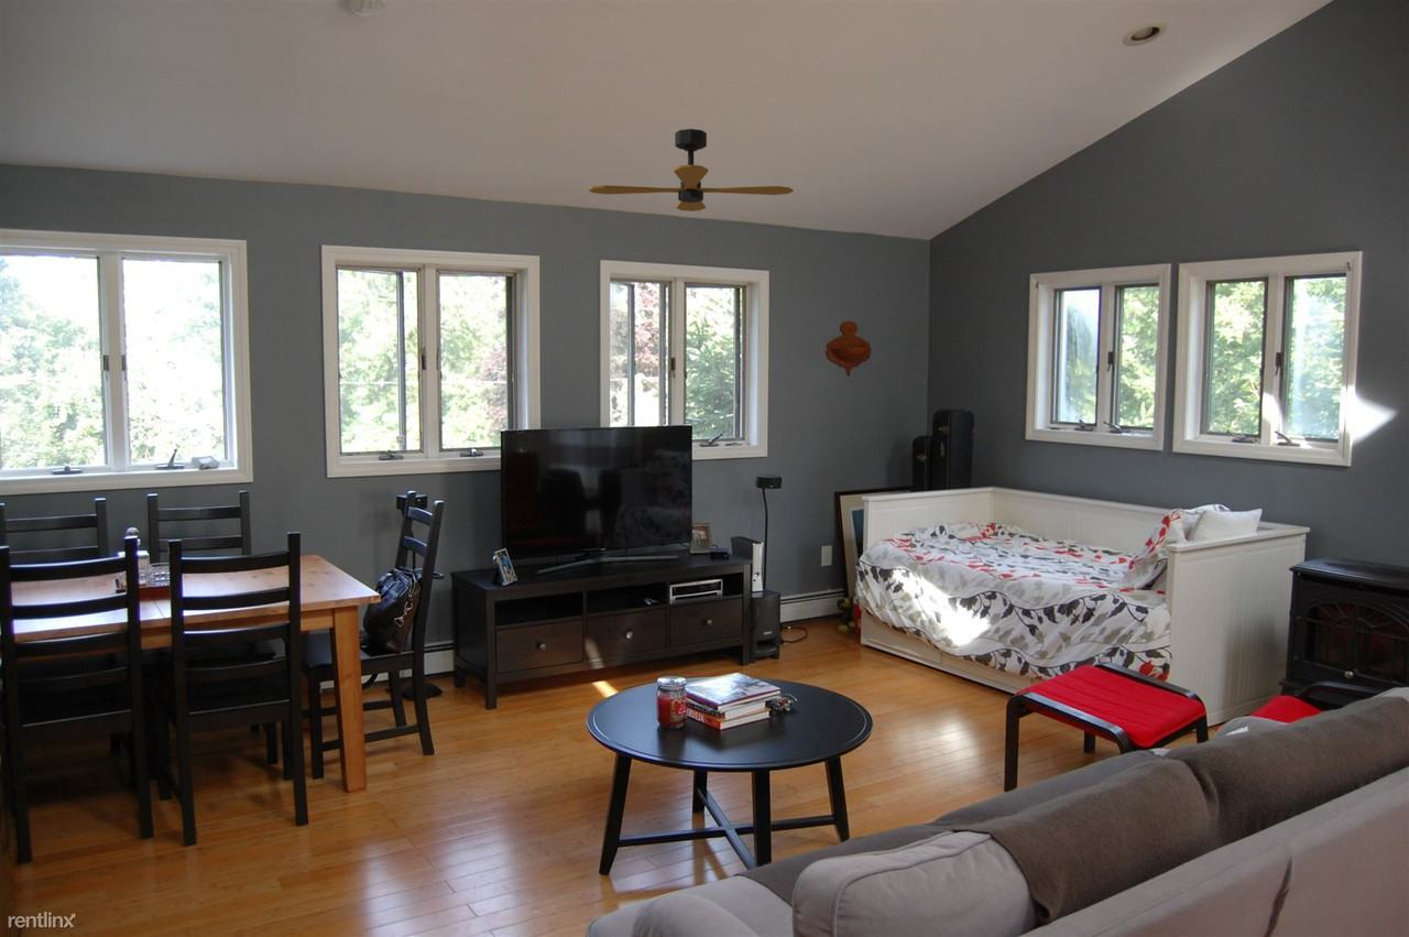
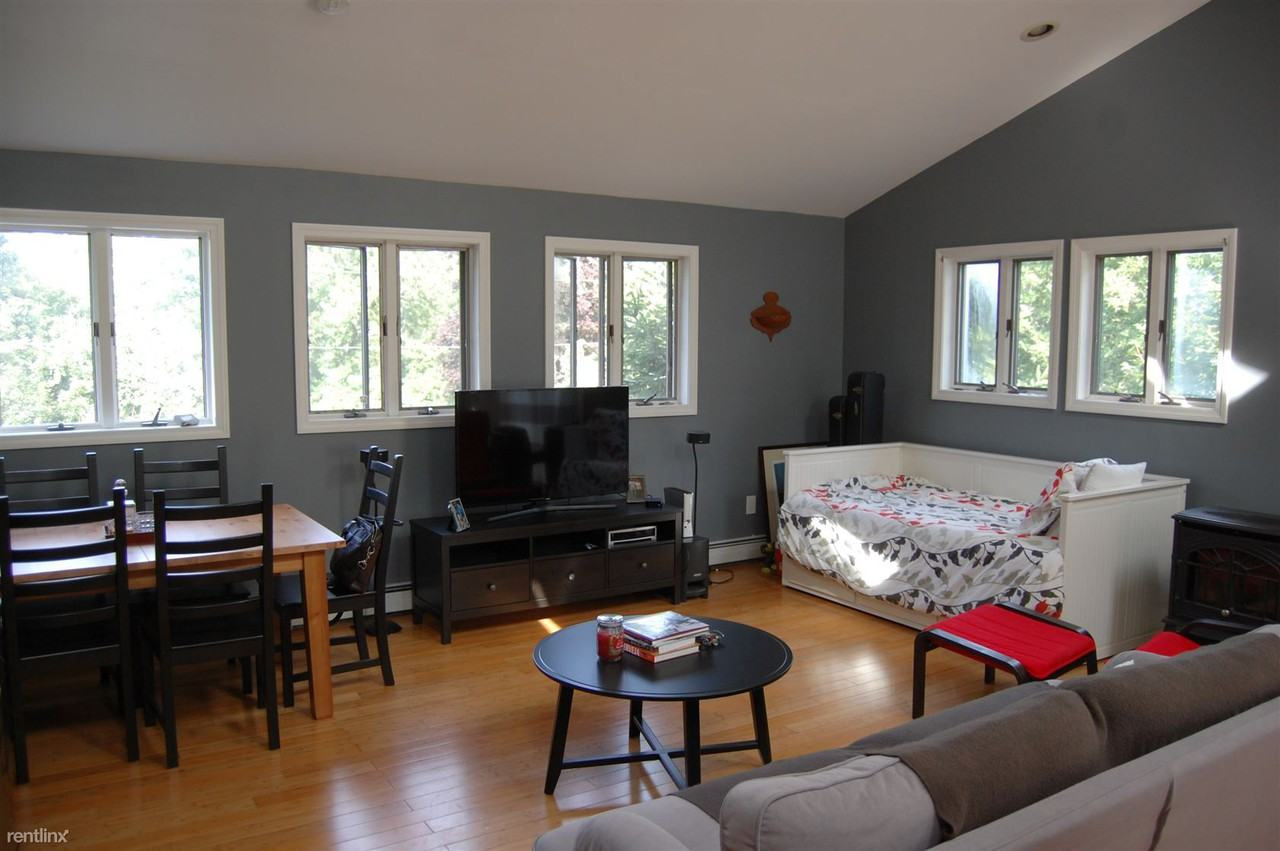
- ceiling fan [588,128,795,213]
